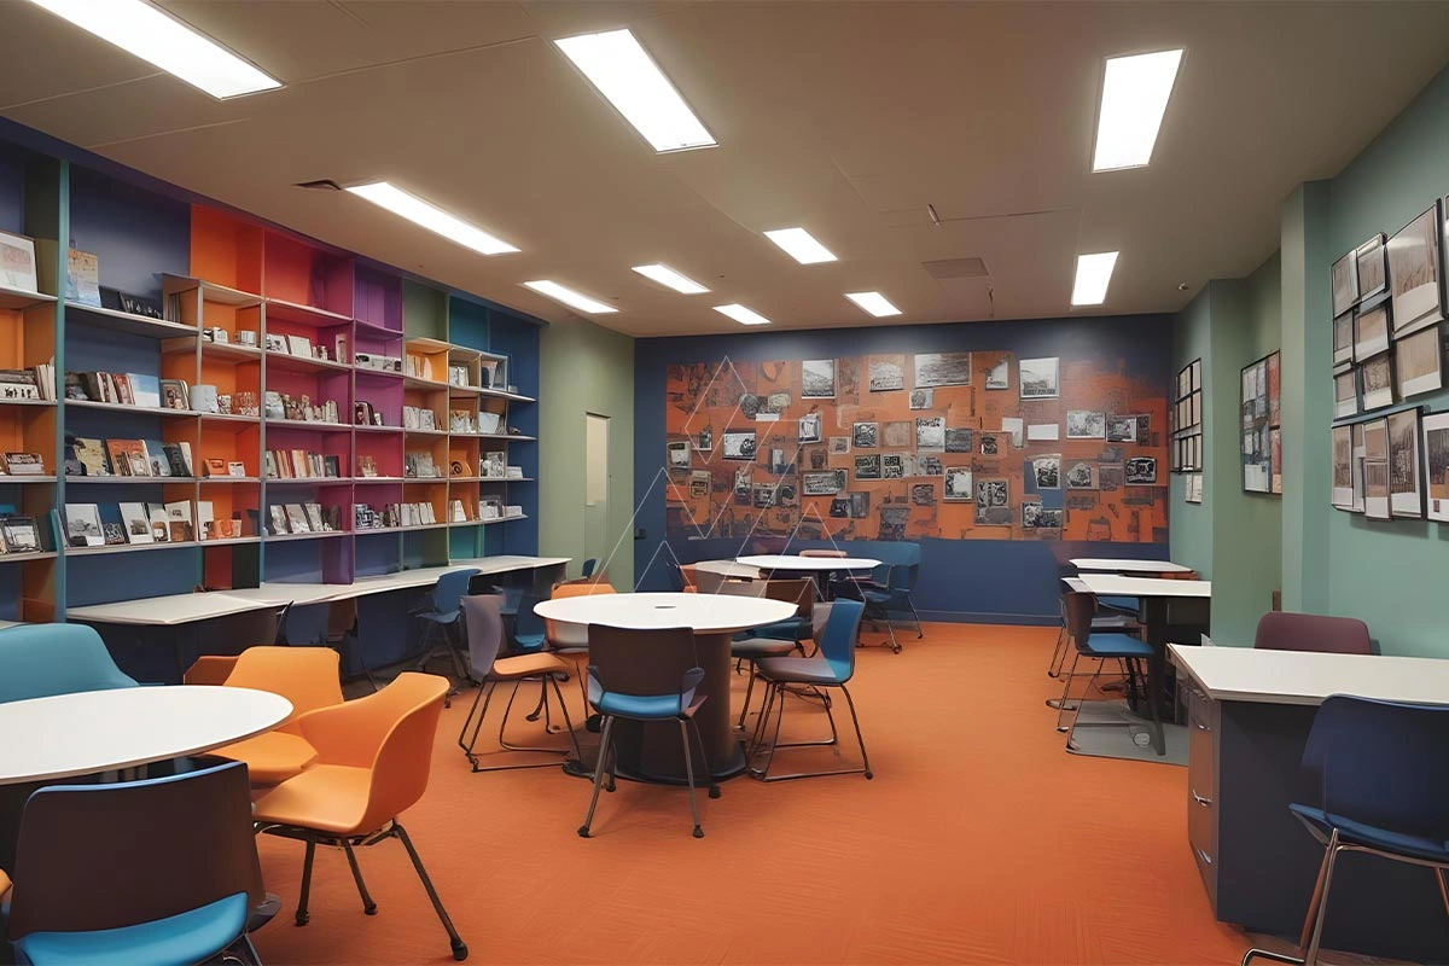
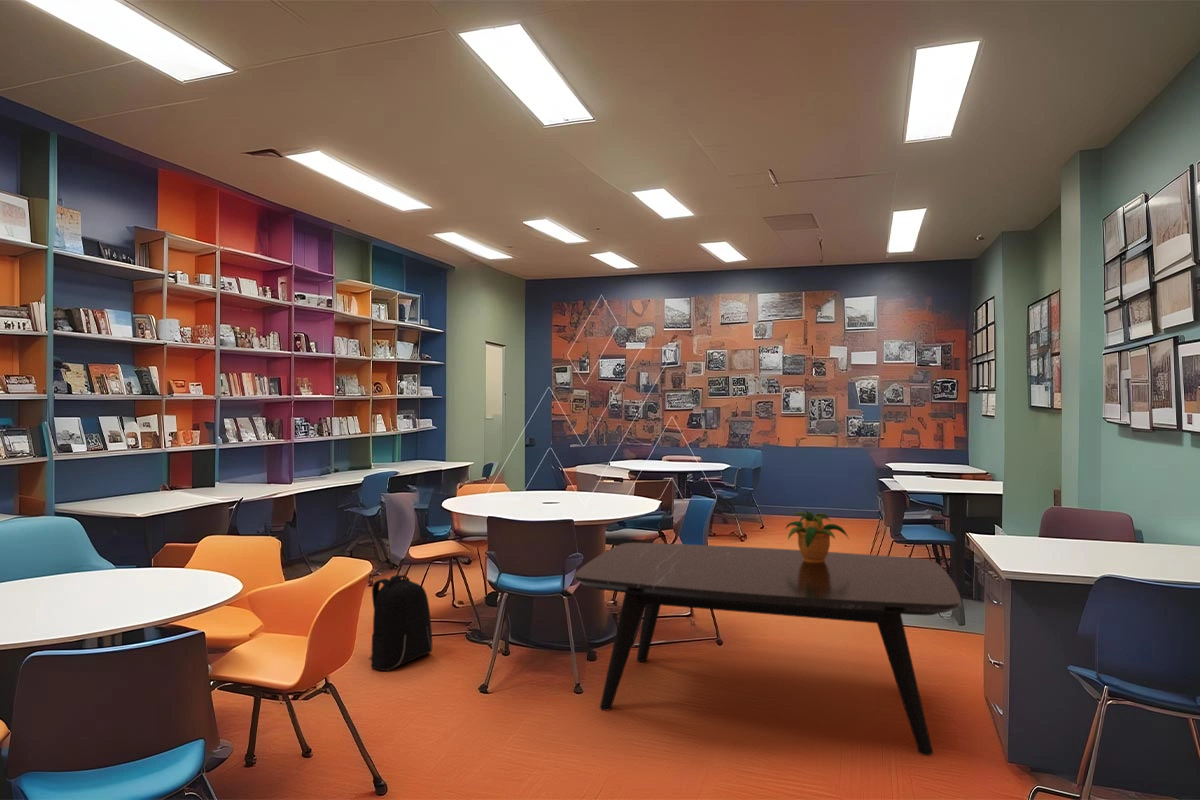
+ backpack [367,574,433,672]
+ potted plant [785,508,850,562]
+ dining table [574,542,962,756]
